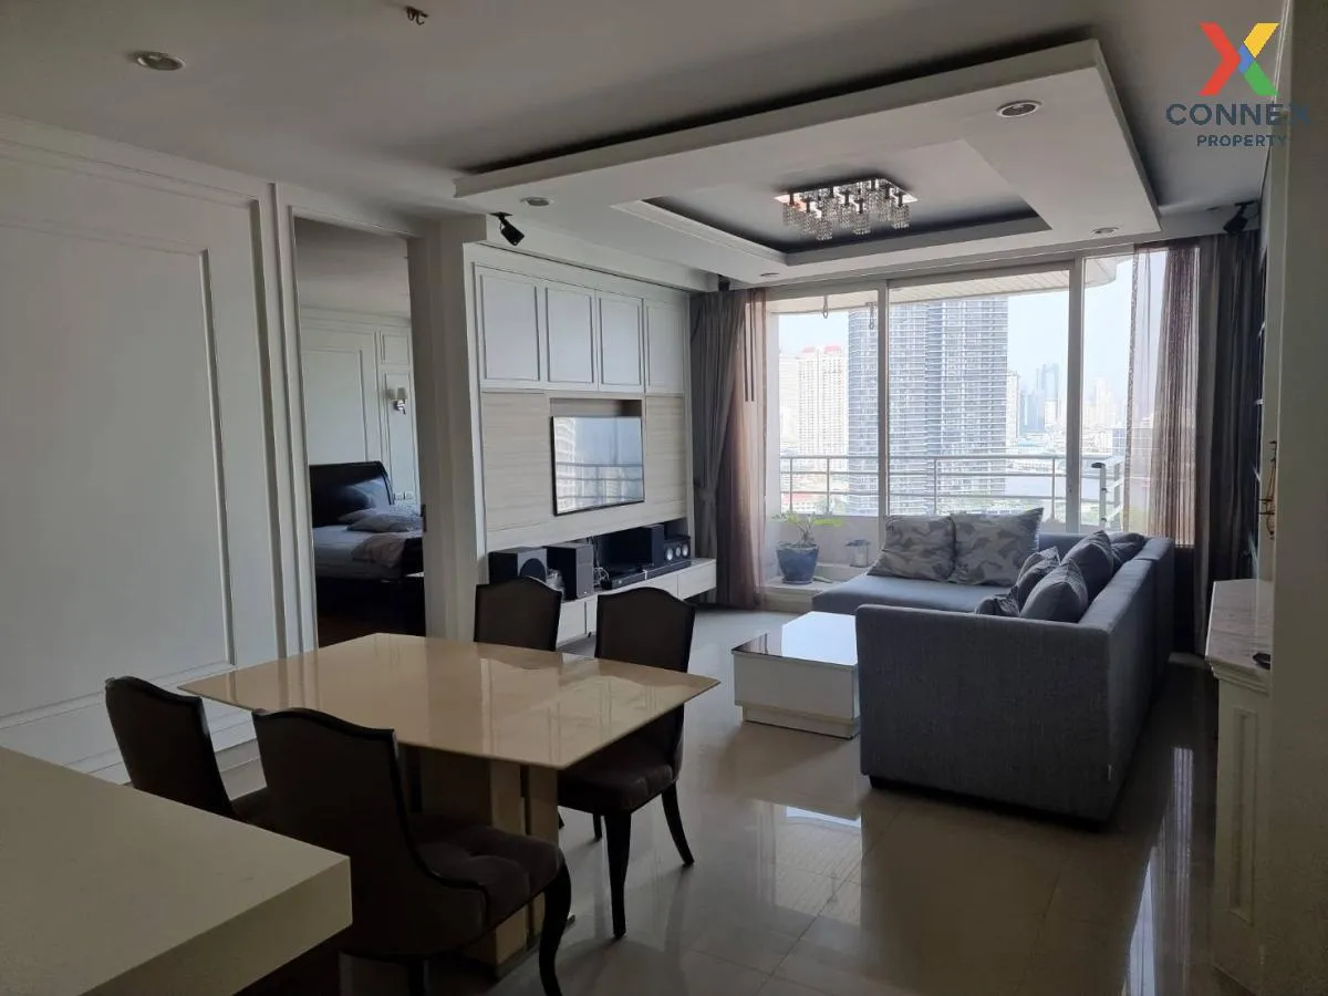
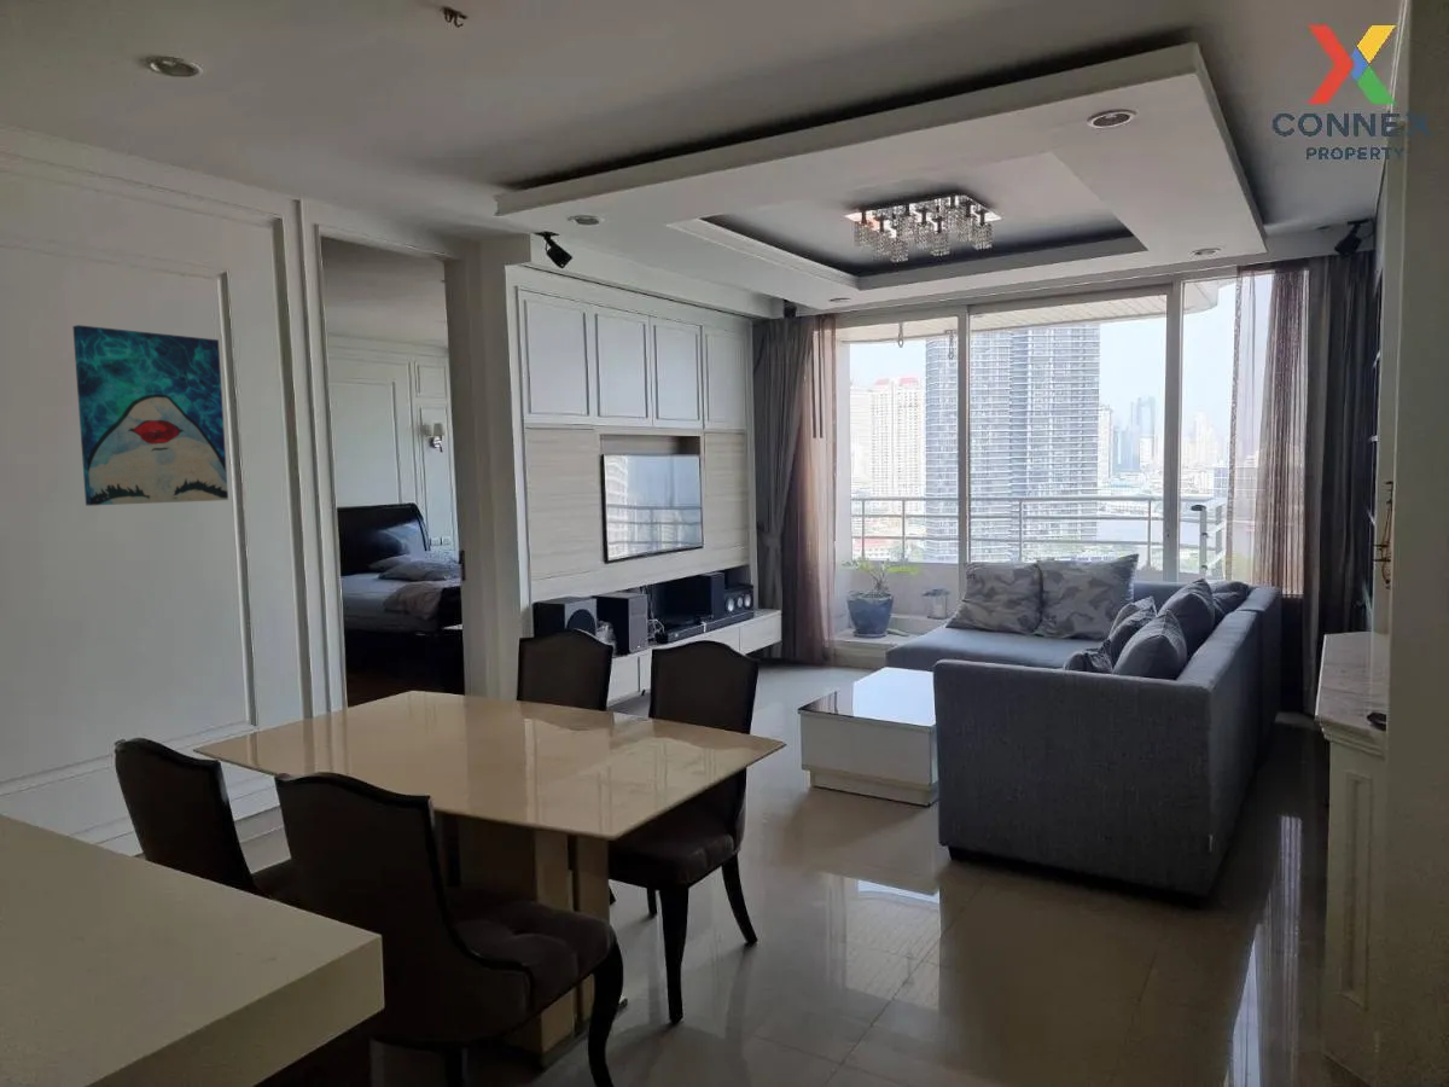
+ wall art [71,324,229,507]
